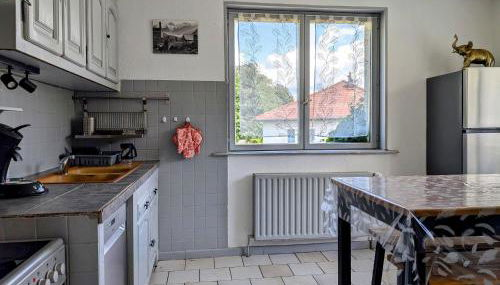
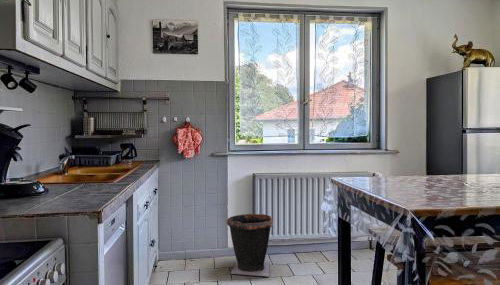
+ waste bin [225,213,274,277]
